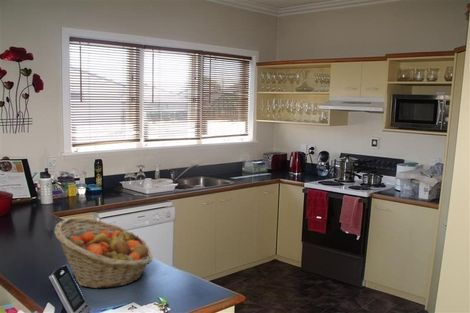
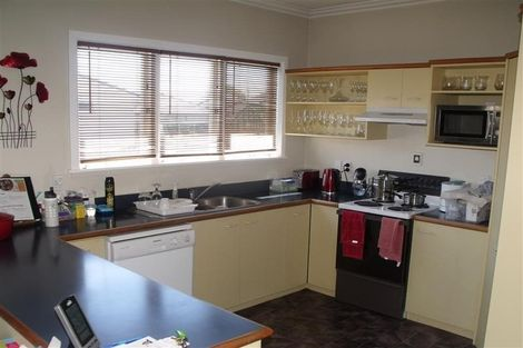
- fruit basket [53,217,153,289]
